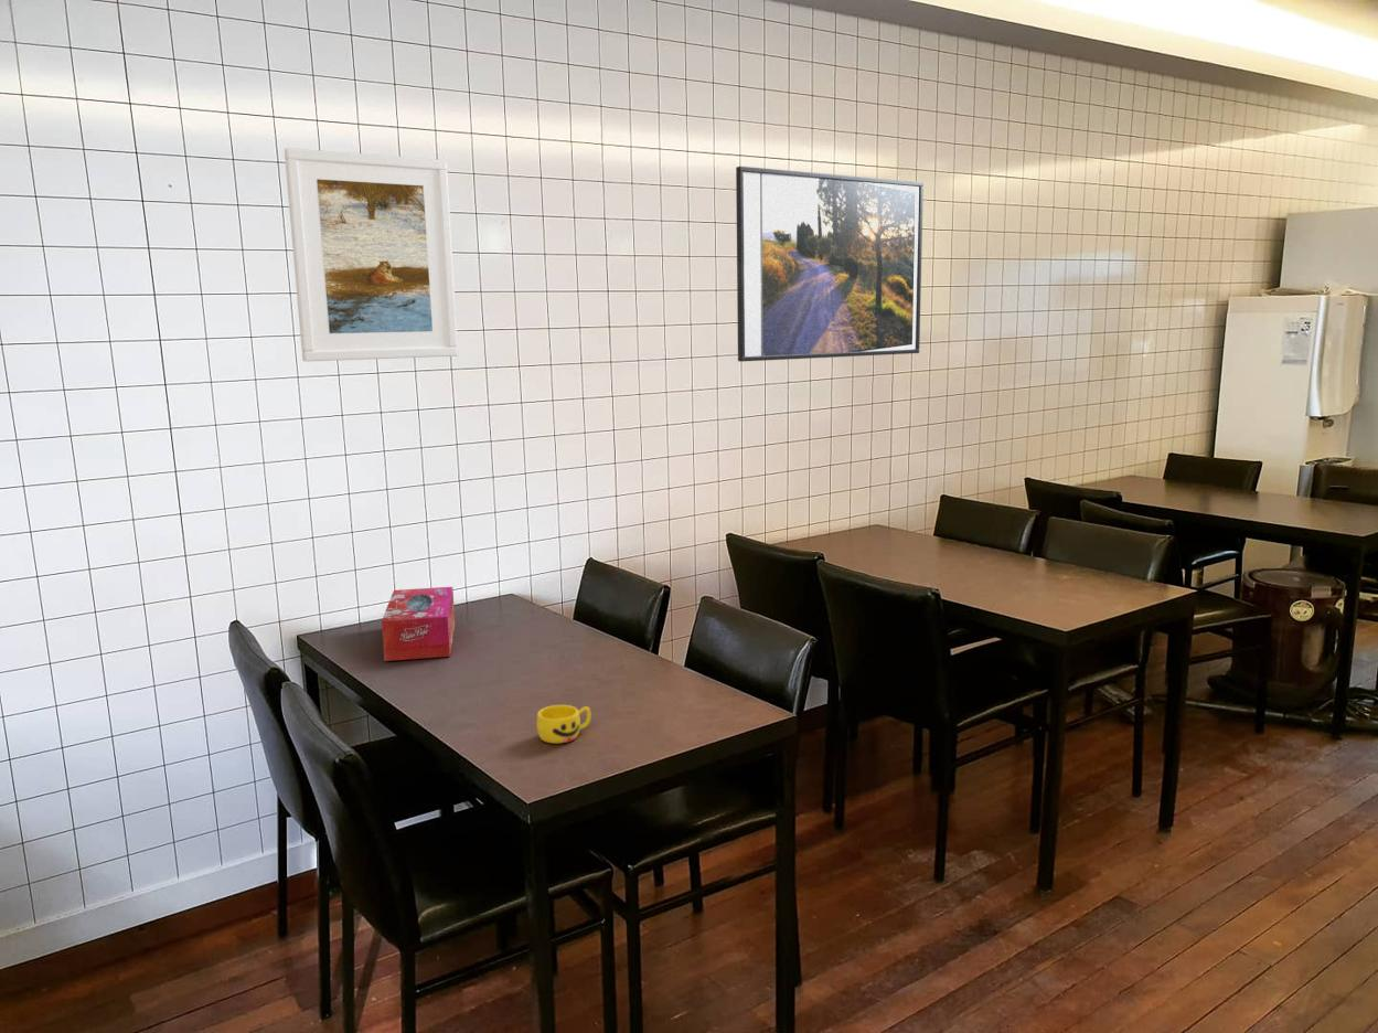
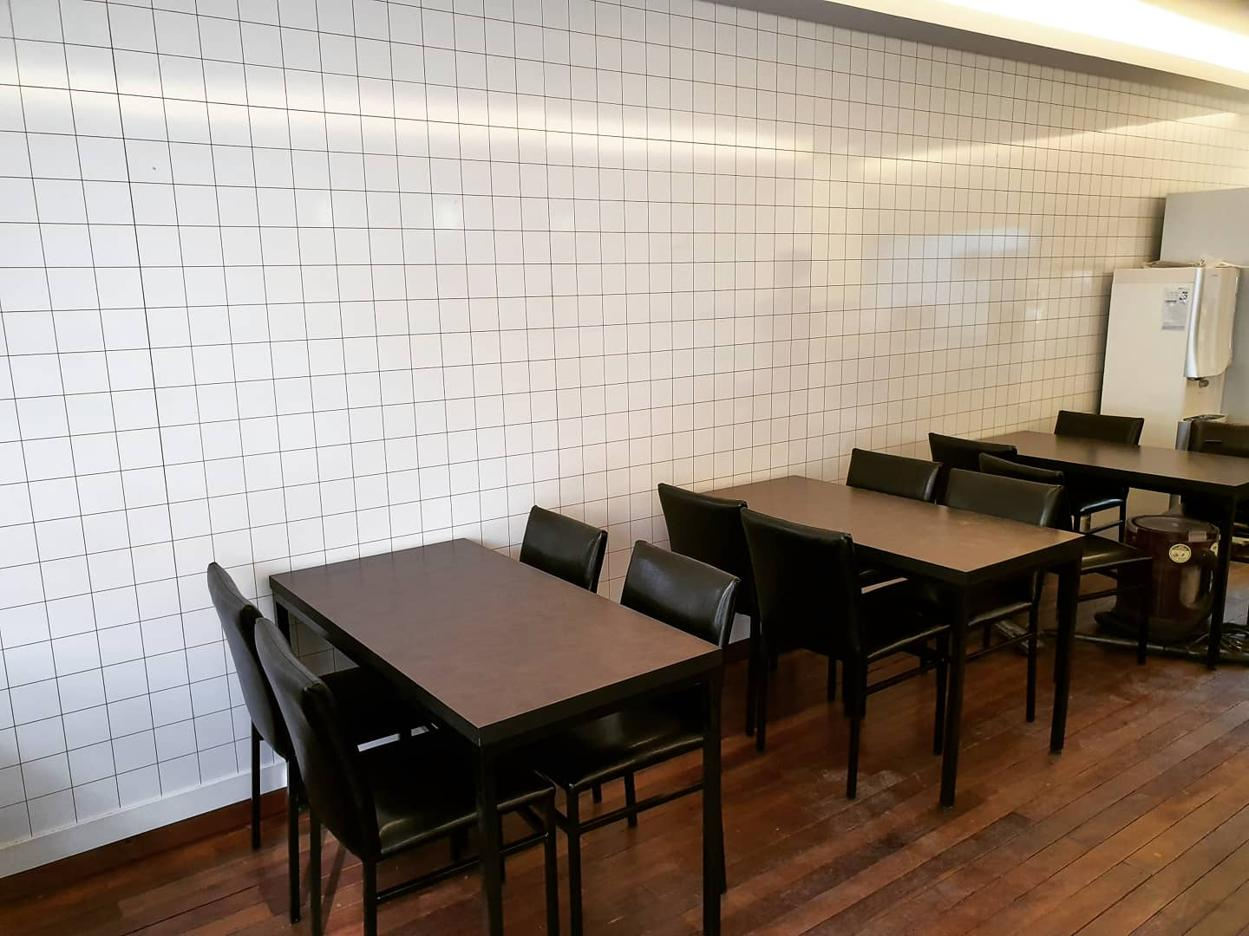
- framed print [284,147,459,363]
- cup [535,704,592,745]
- tissue box [381,586,456,662]
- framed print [735,166,925,363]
